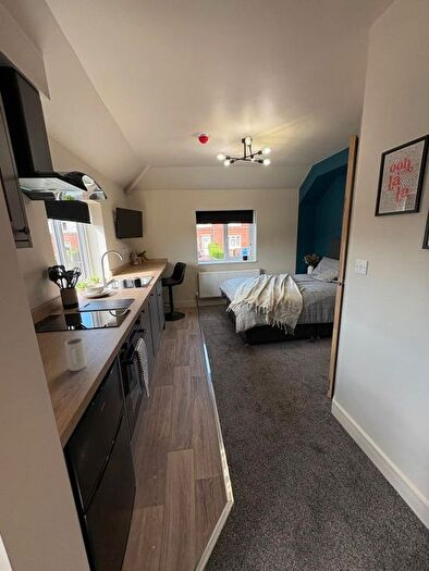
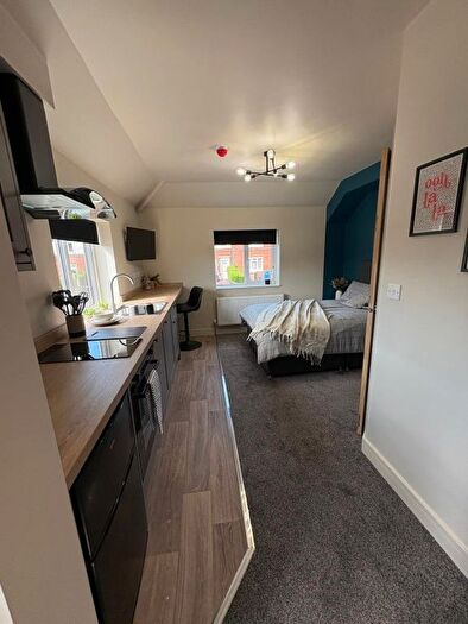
- mug [64,337,88,372]
